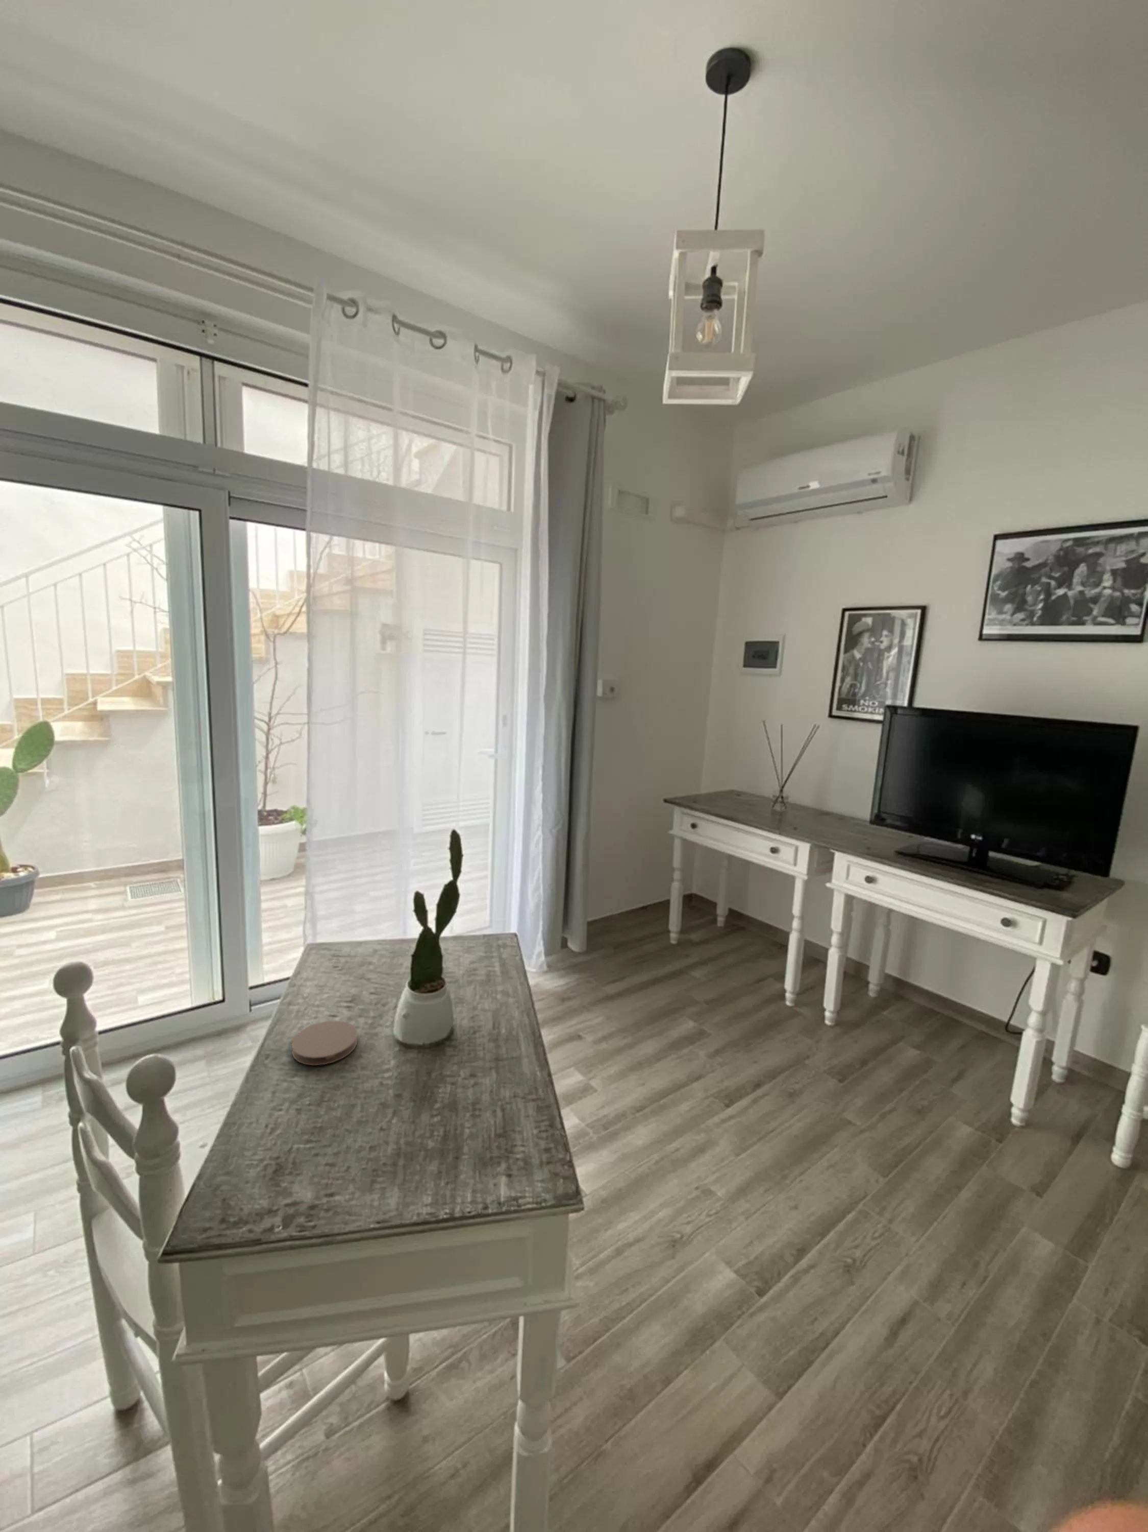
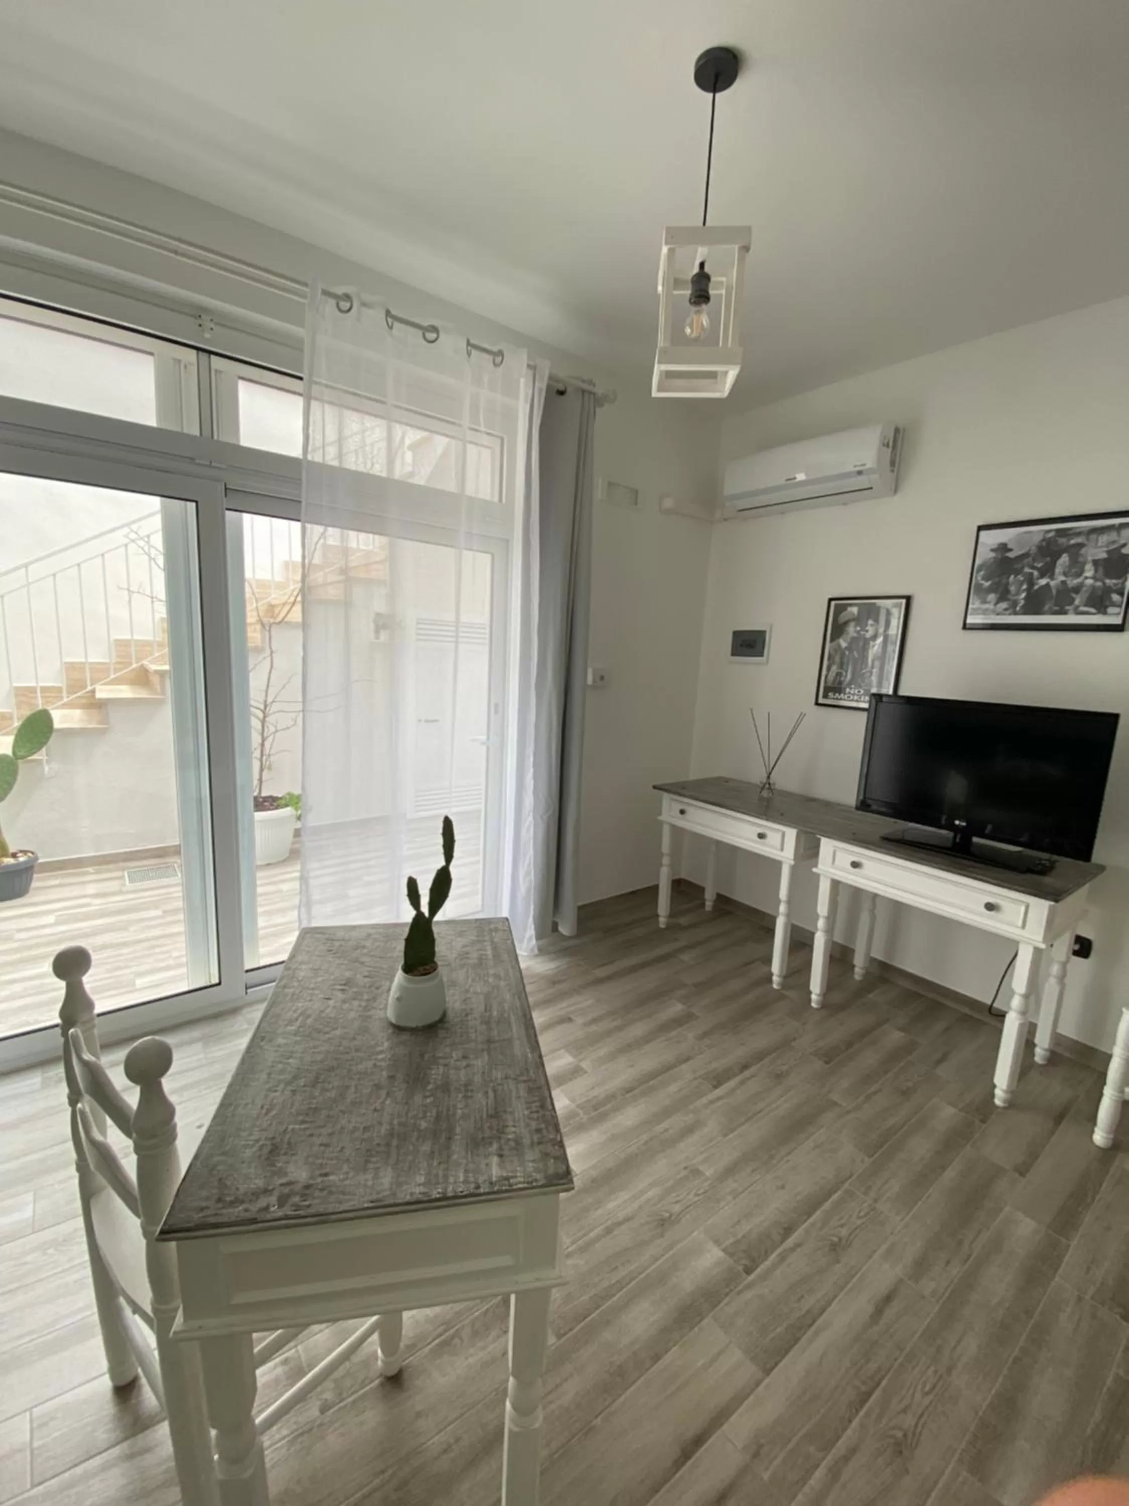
- coaster [292,1019,358,1065]
